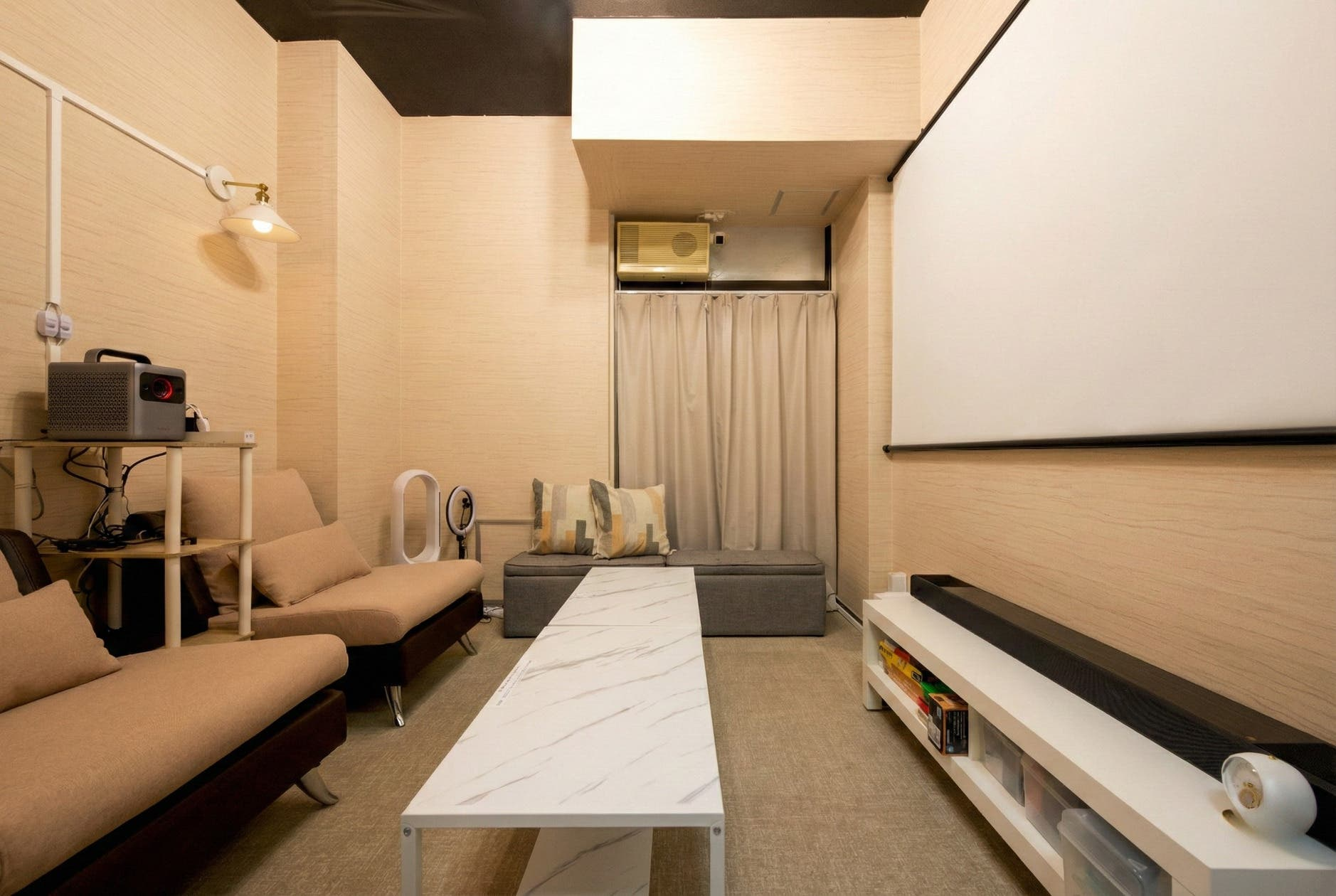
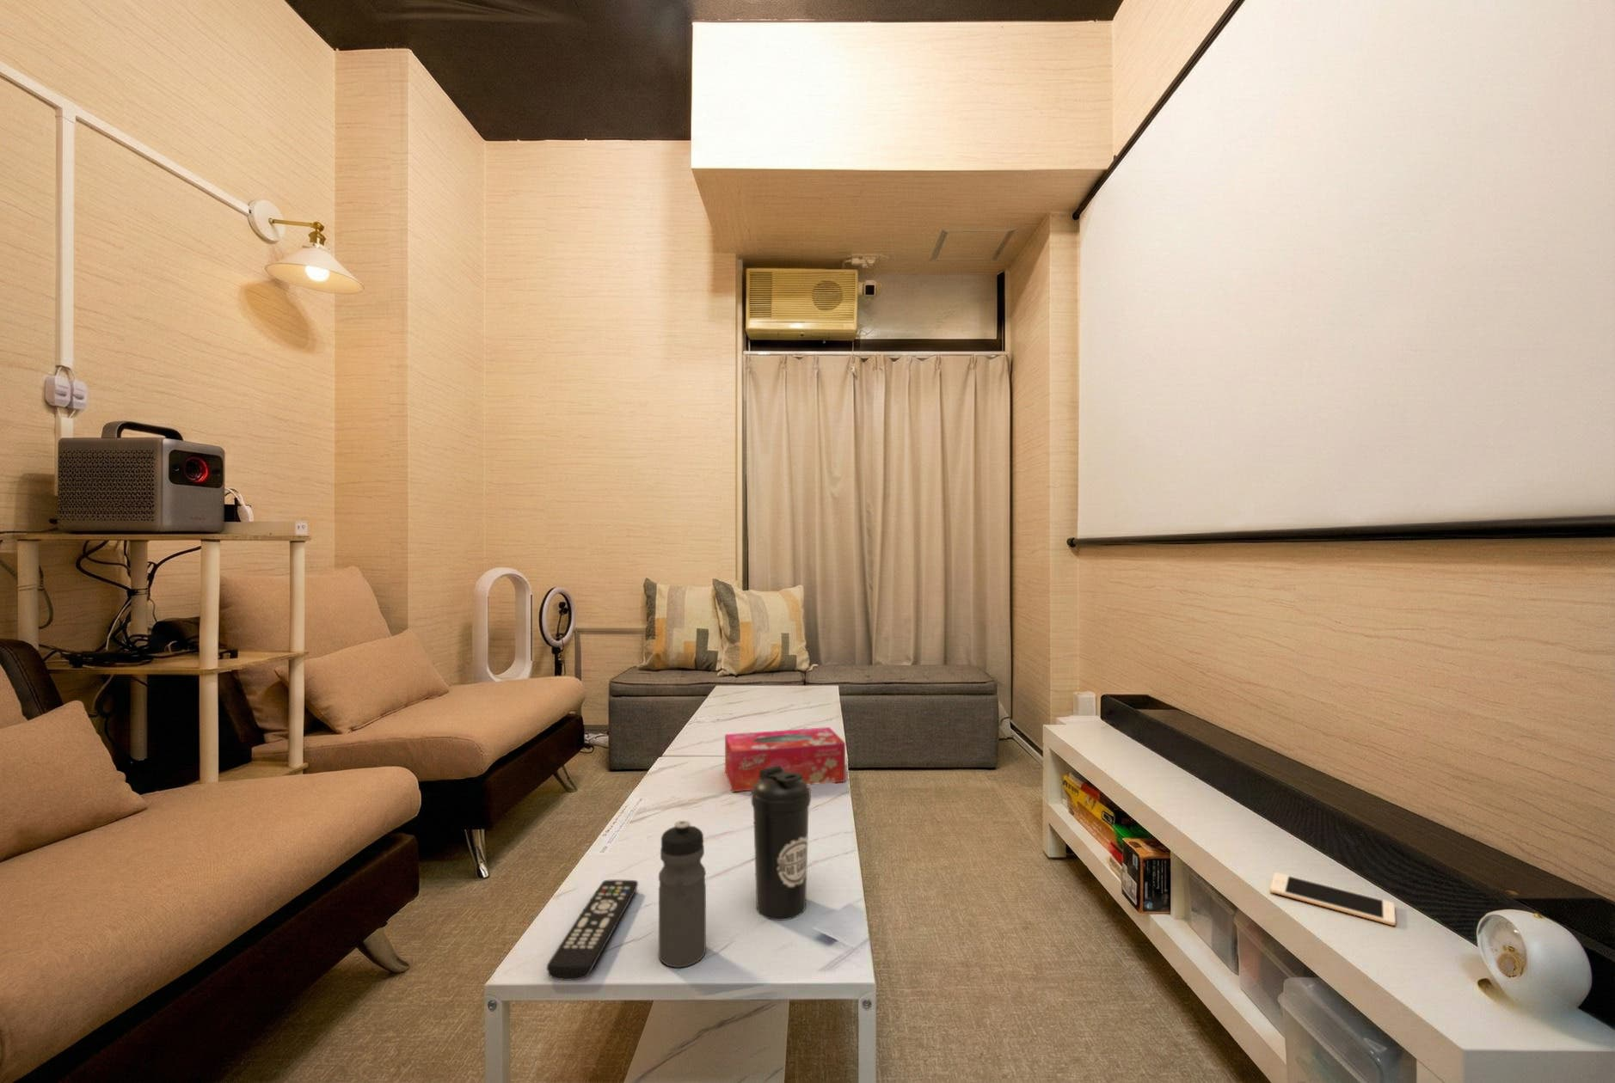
+ remote control [546,879,639,981]
+ water bottle [751,766,812,921]
+ tissue box [724,726,846,793]
+ cell phone [1269,871,1396,927]
+ water bottle [658,820,707,968]
